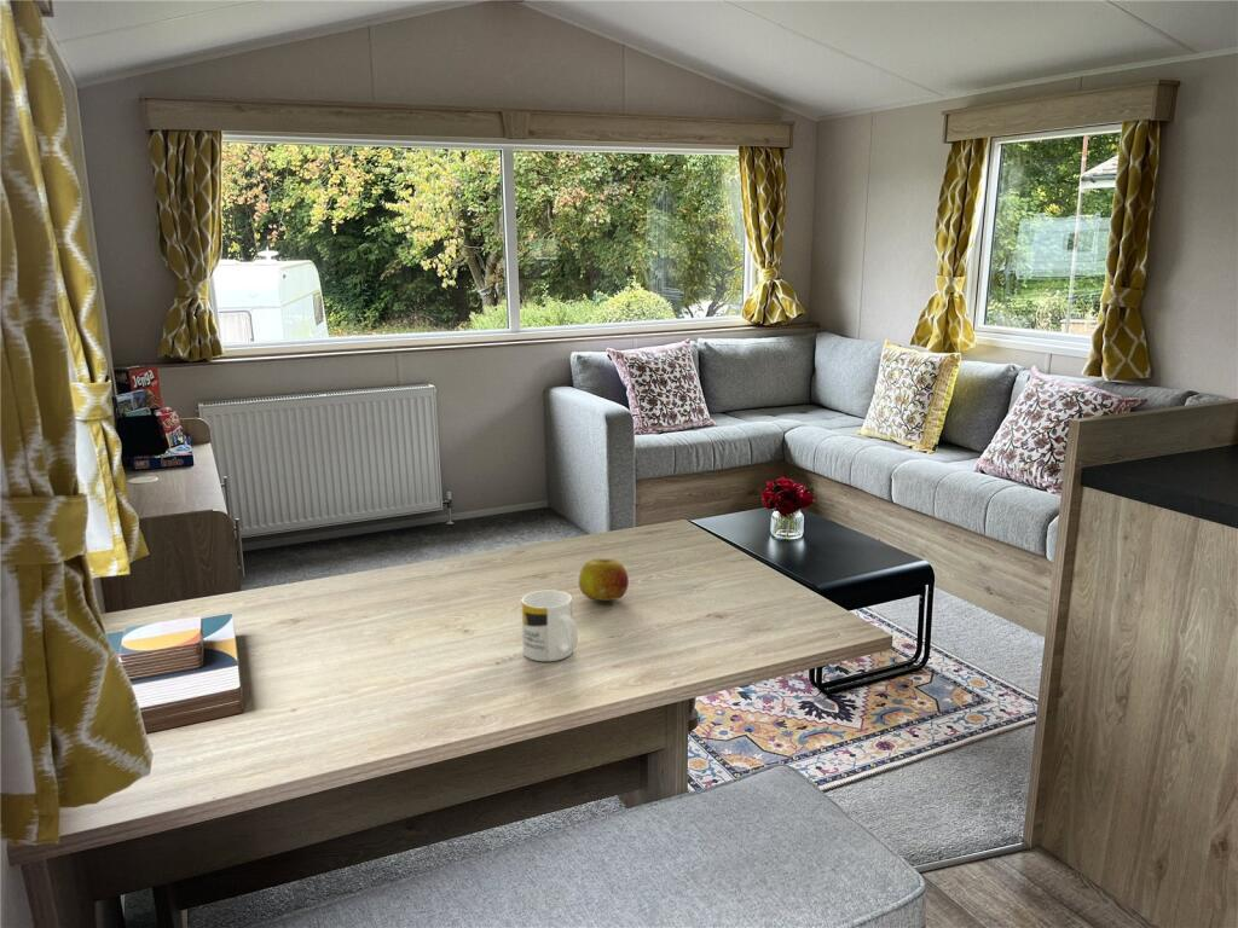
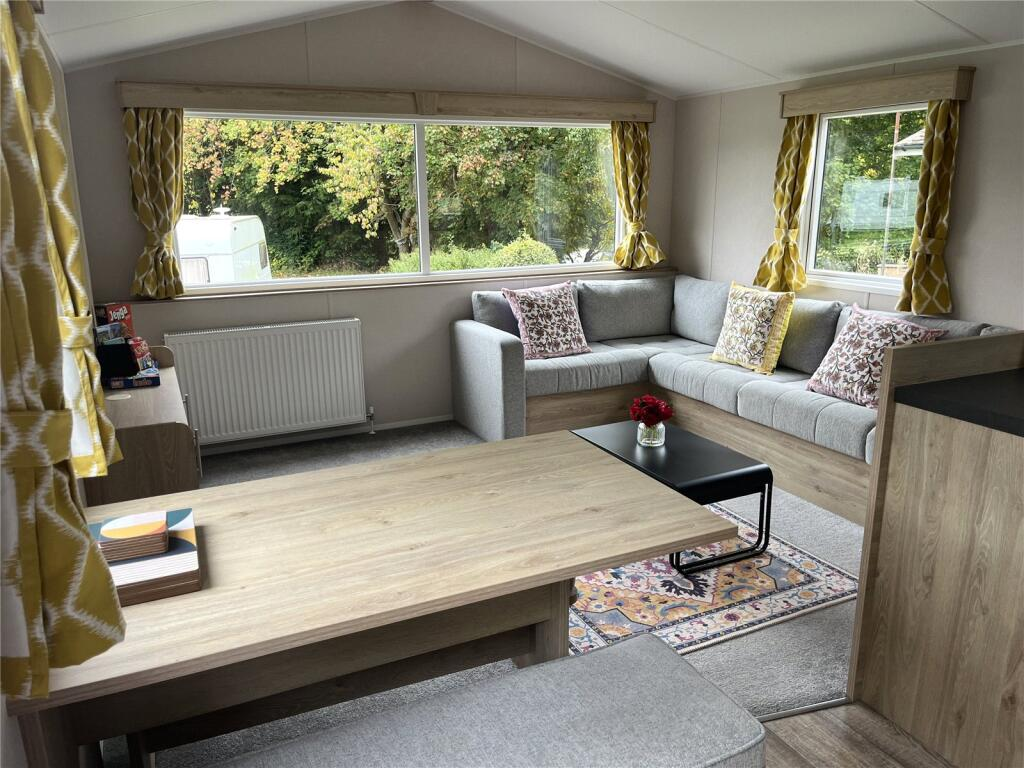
- fruit [578,558,630,602]
- mug [521,588,579,662]
